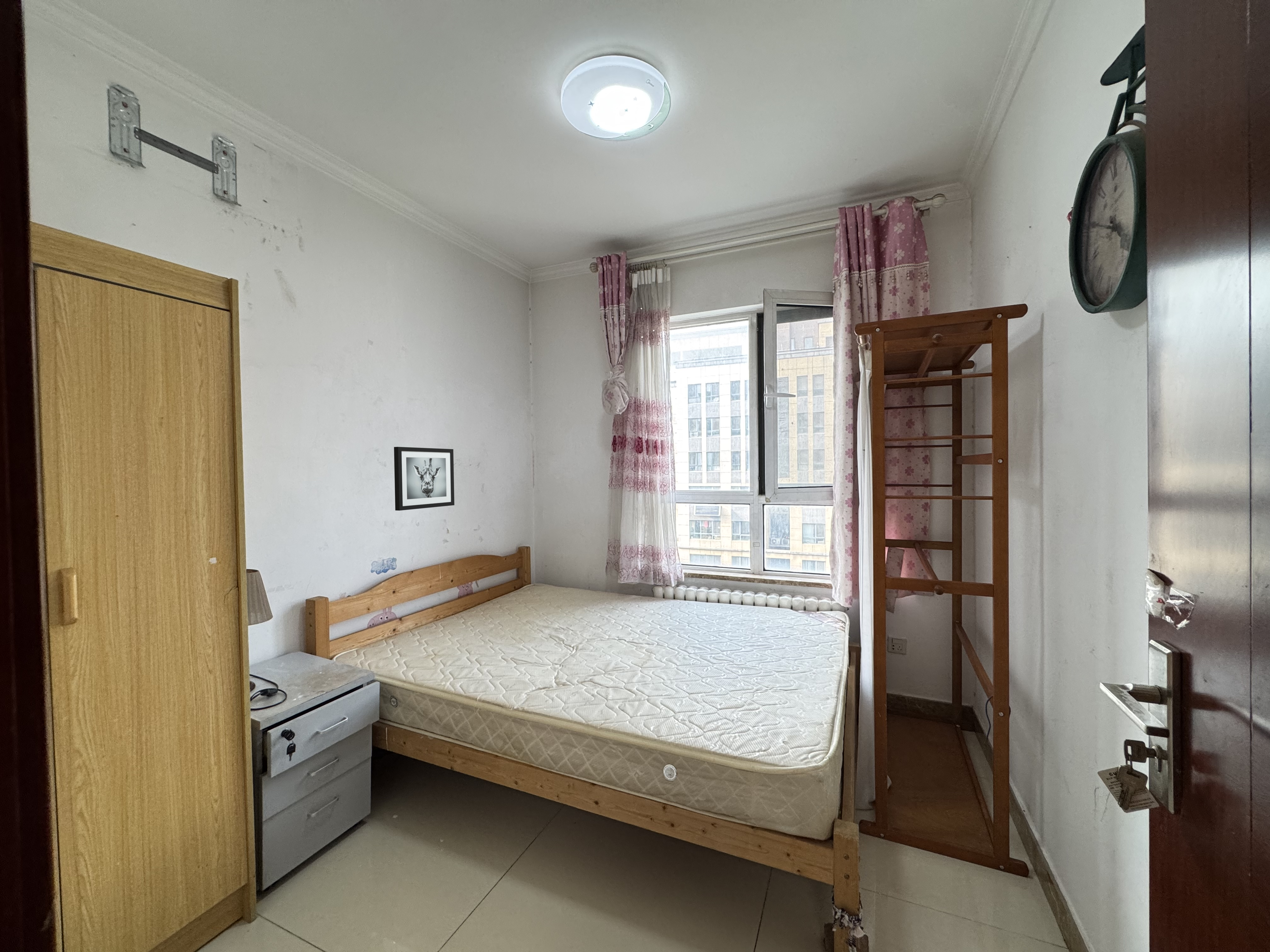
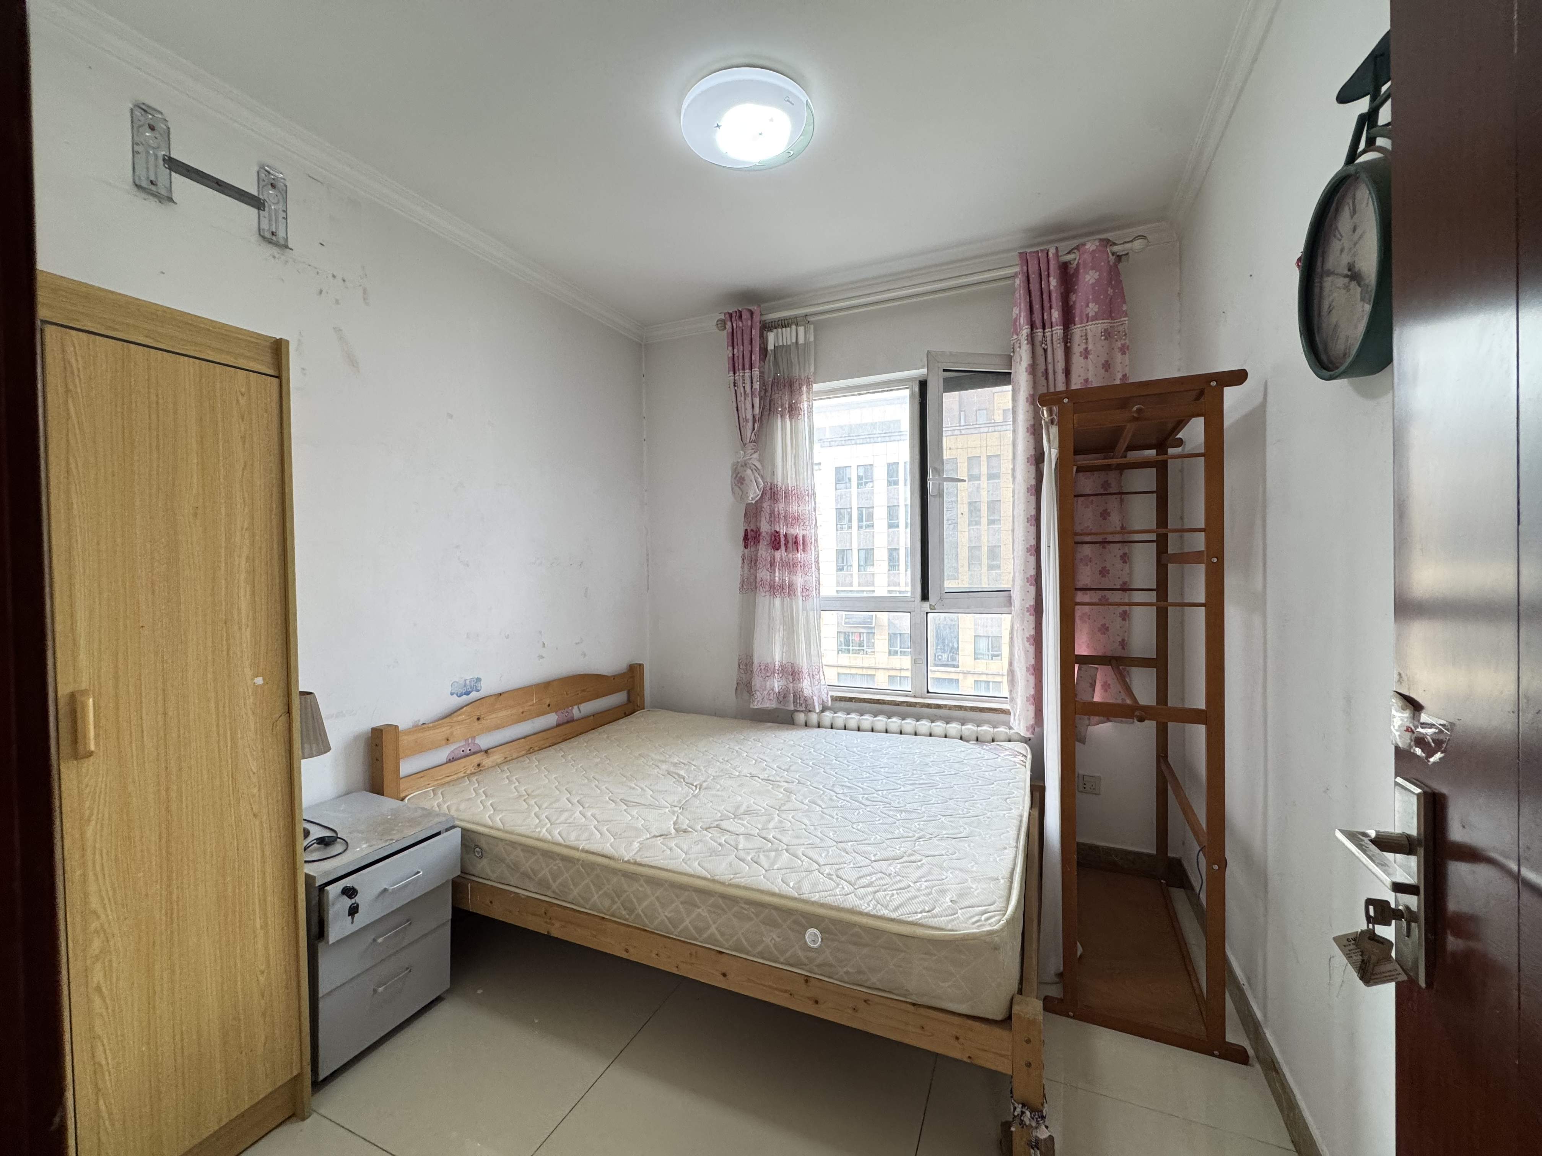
- wall art [394,446,455,511]
